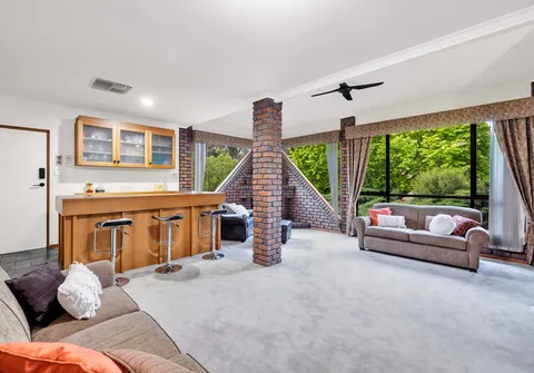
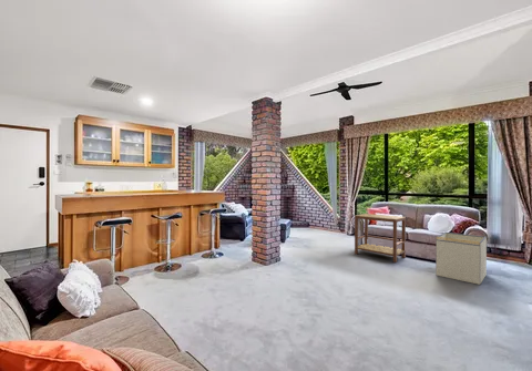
+ side table [354,213,407,264]
+ storage bin [434,231,488,286]
